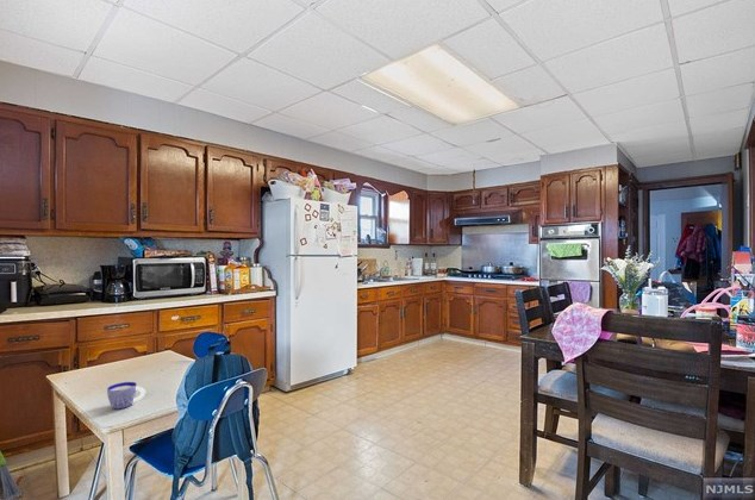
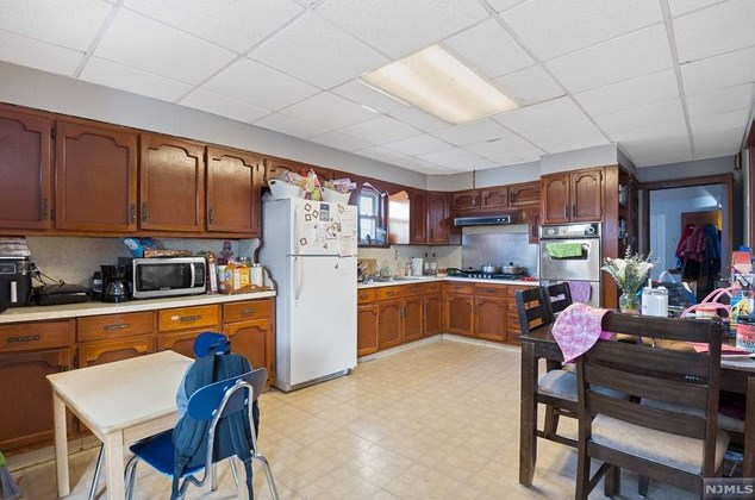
- cup [106,381,146,410]
